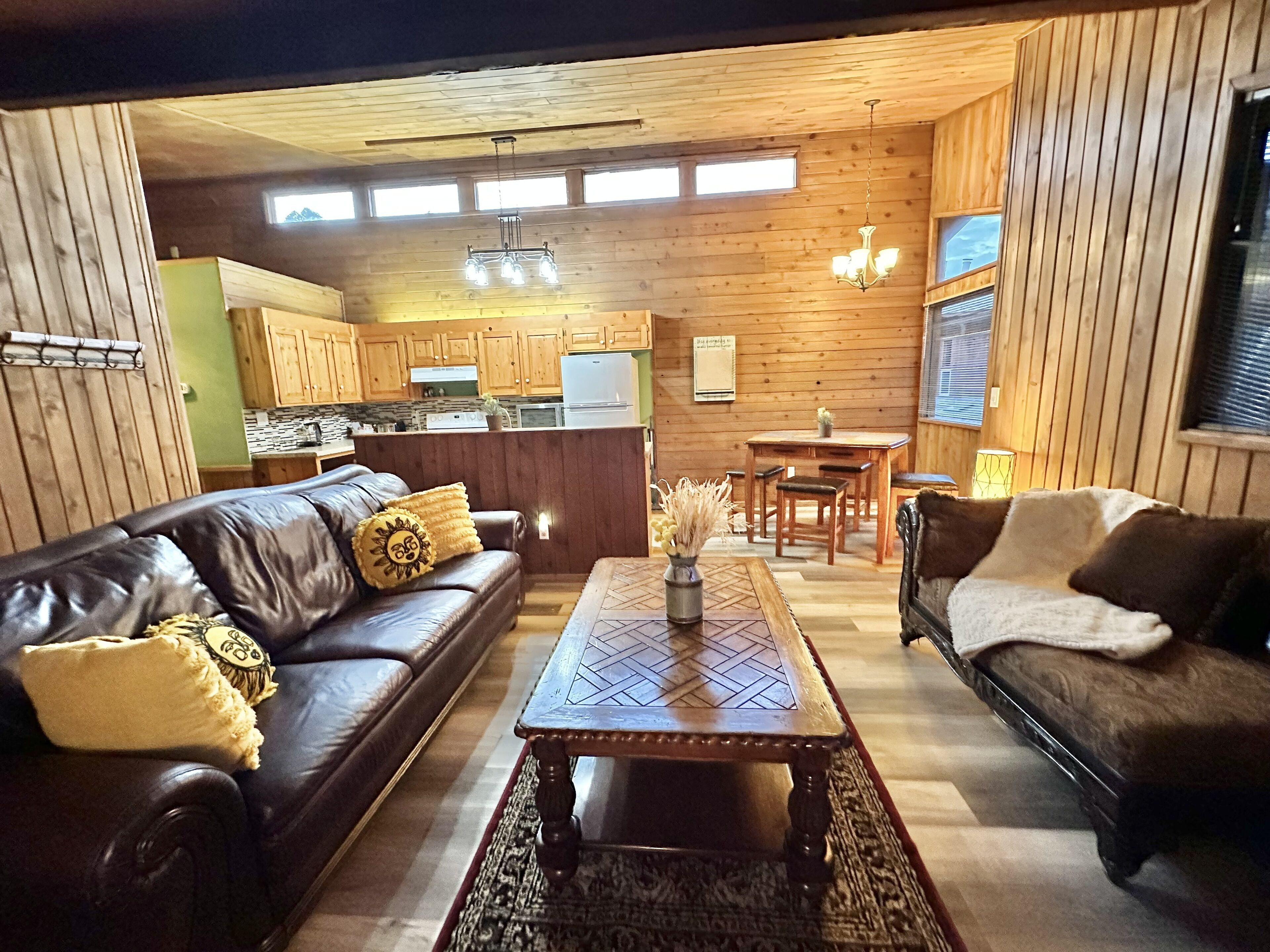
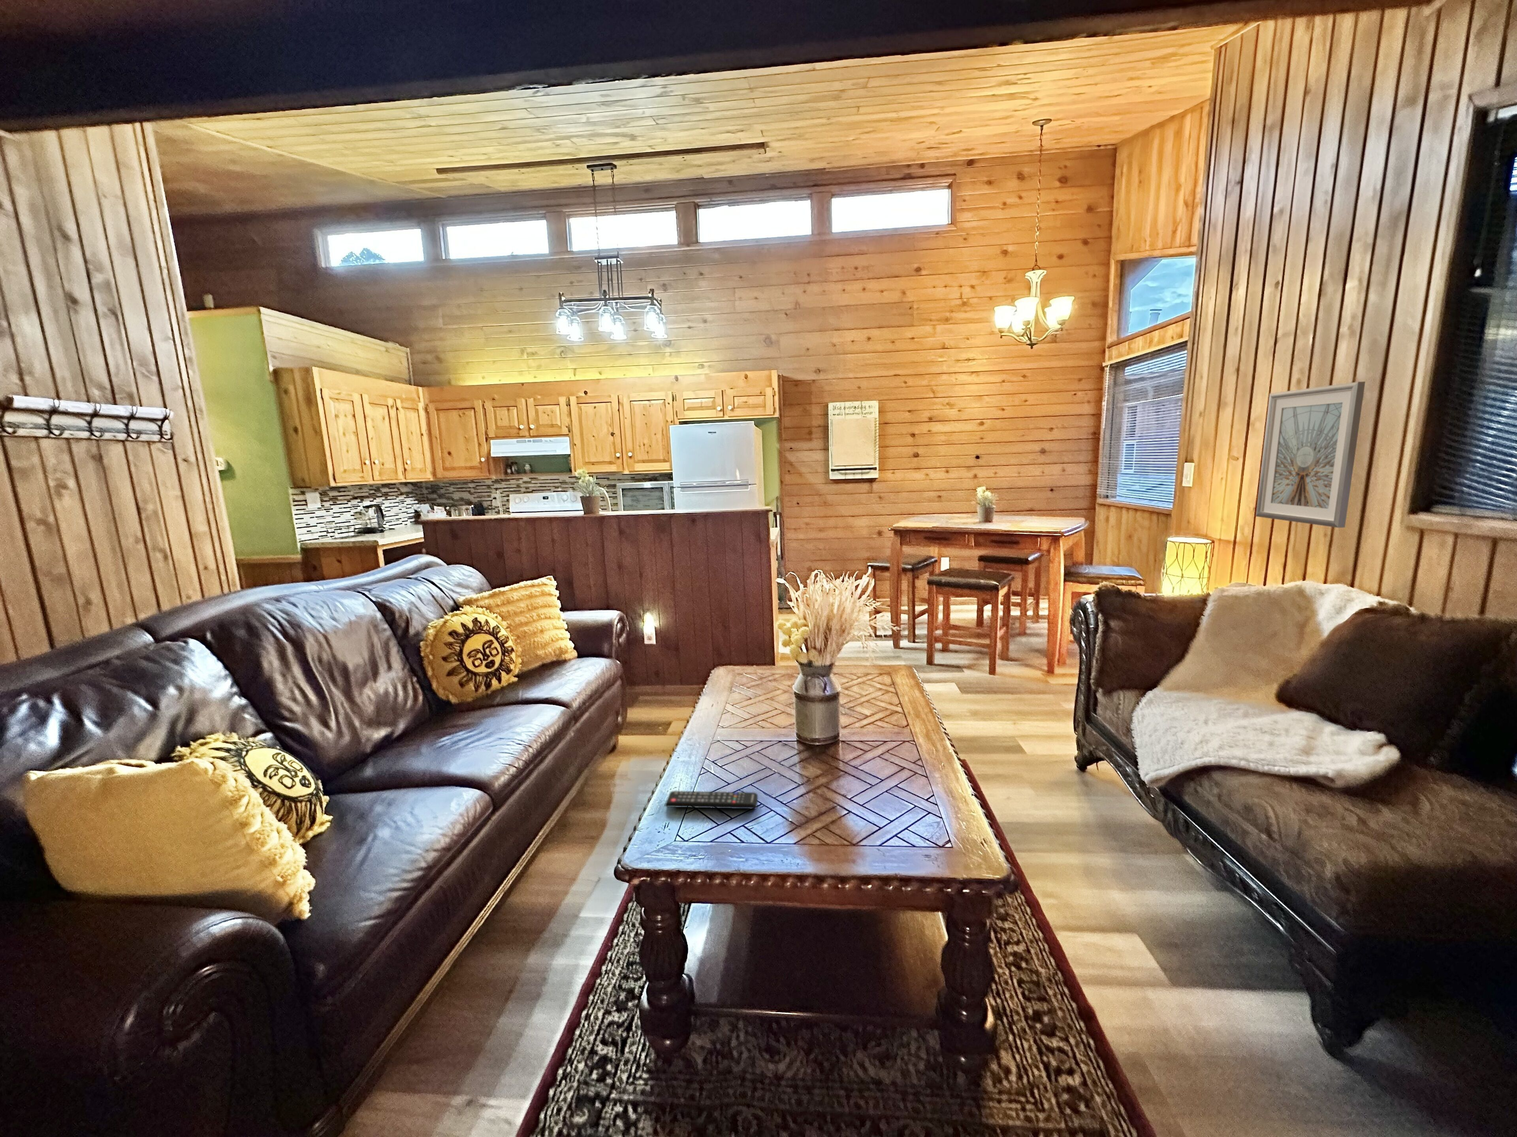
+ remote control [664,791,758,810]
+ picture frame [1255,381,1365,528]
